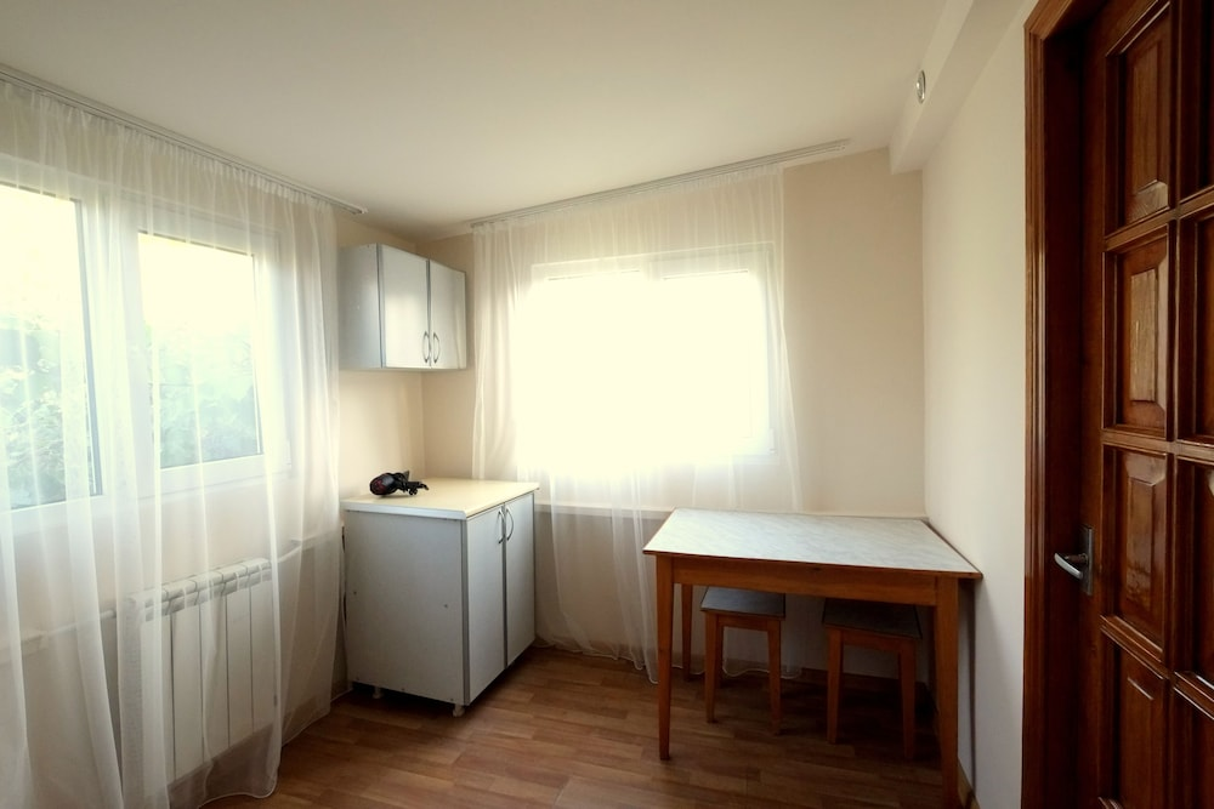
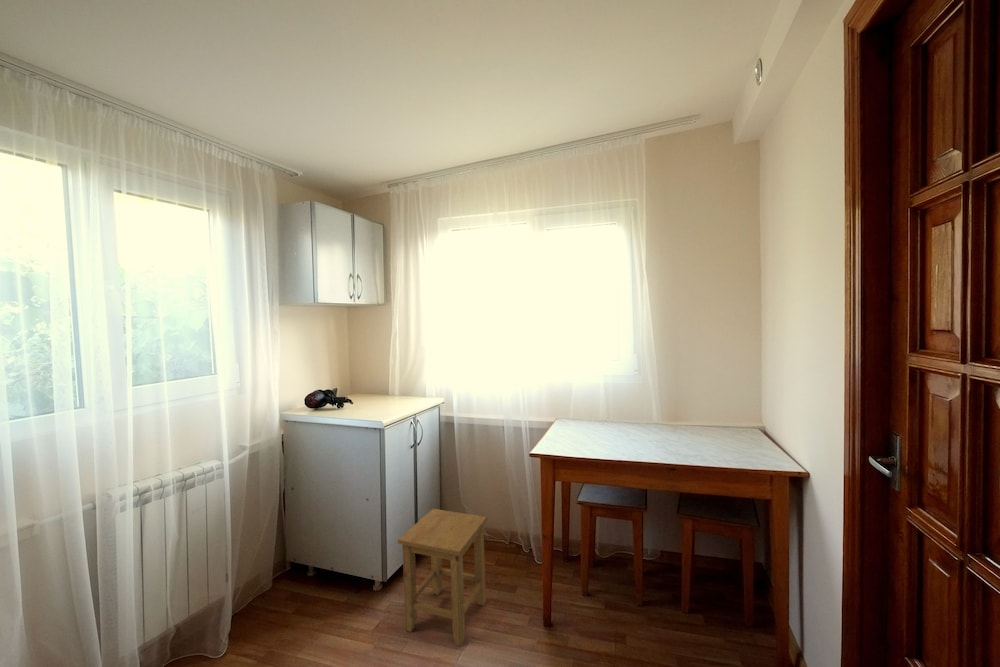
+ stool [397,508,488,647]
